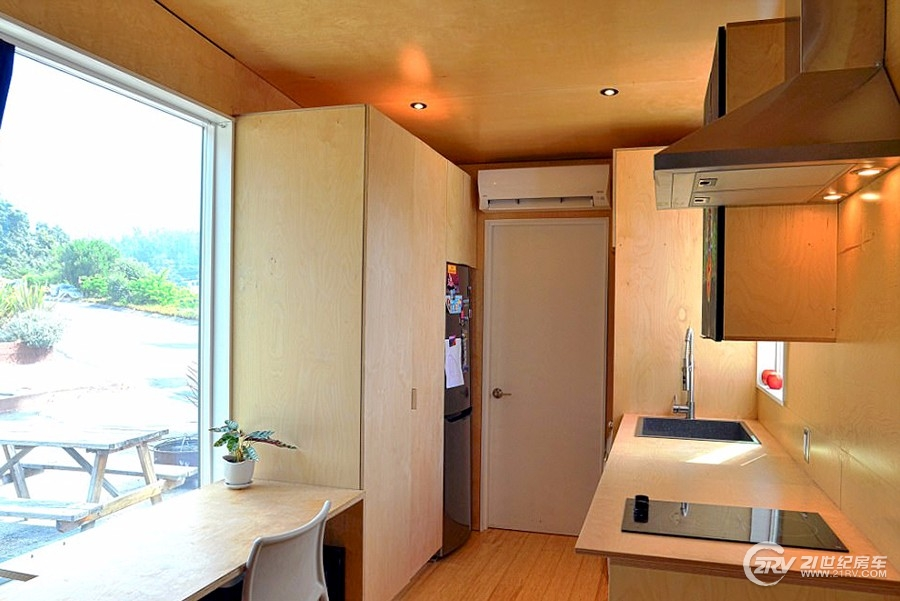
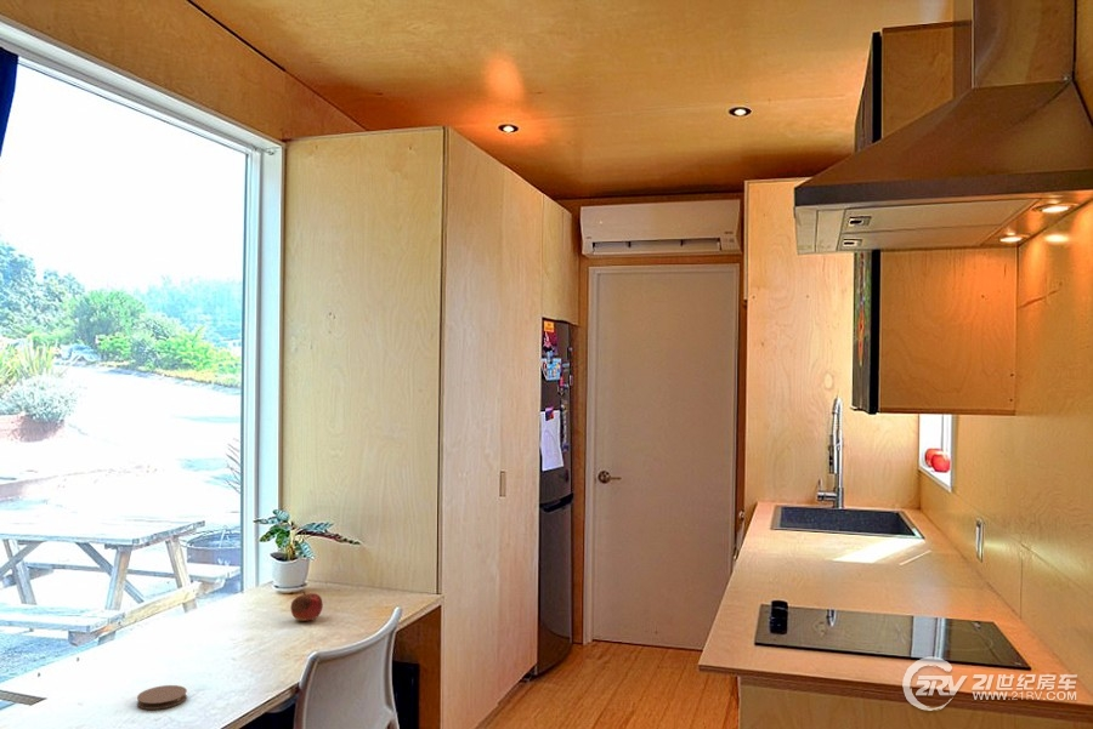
+ fruit [289,591,324,622]
+ coaster [136,684,188,711]
